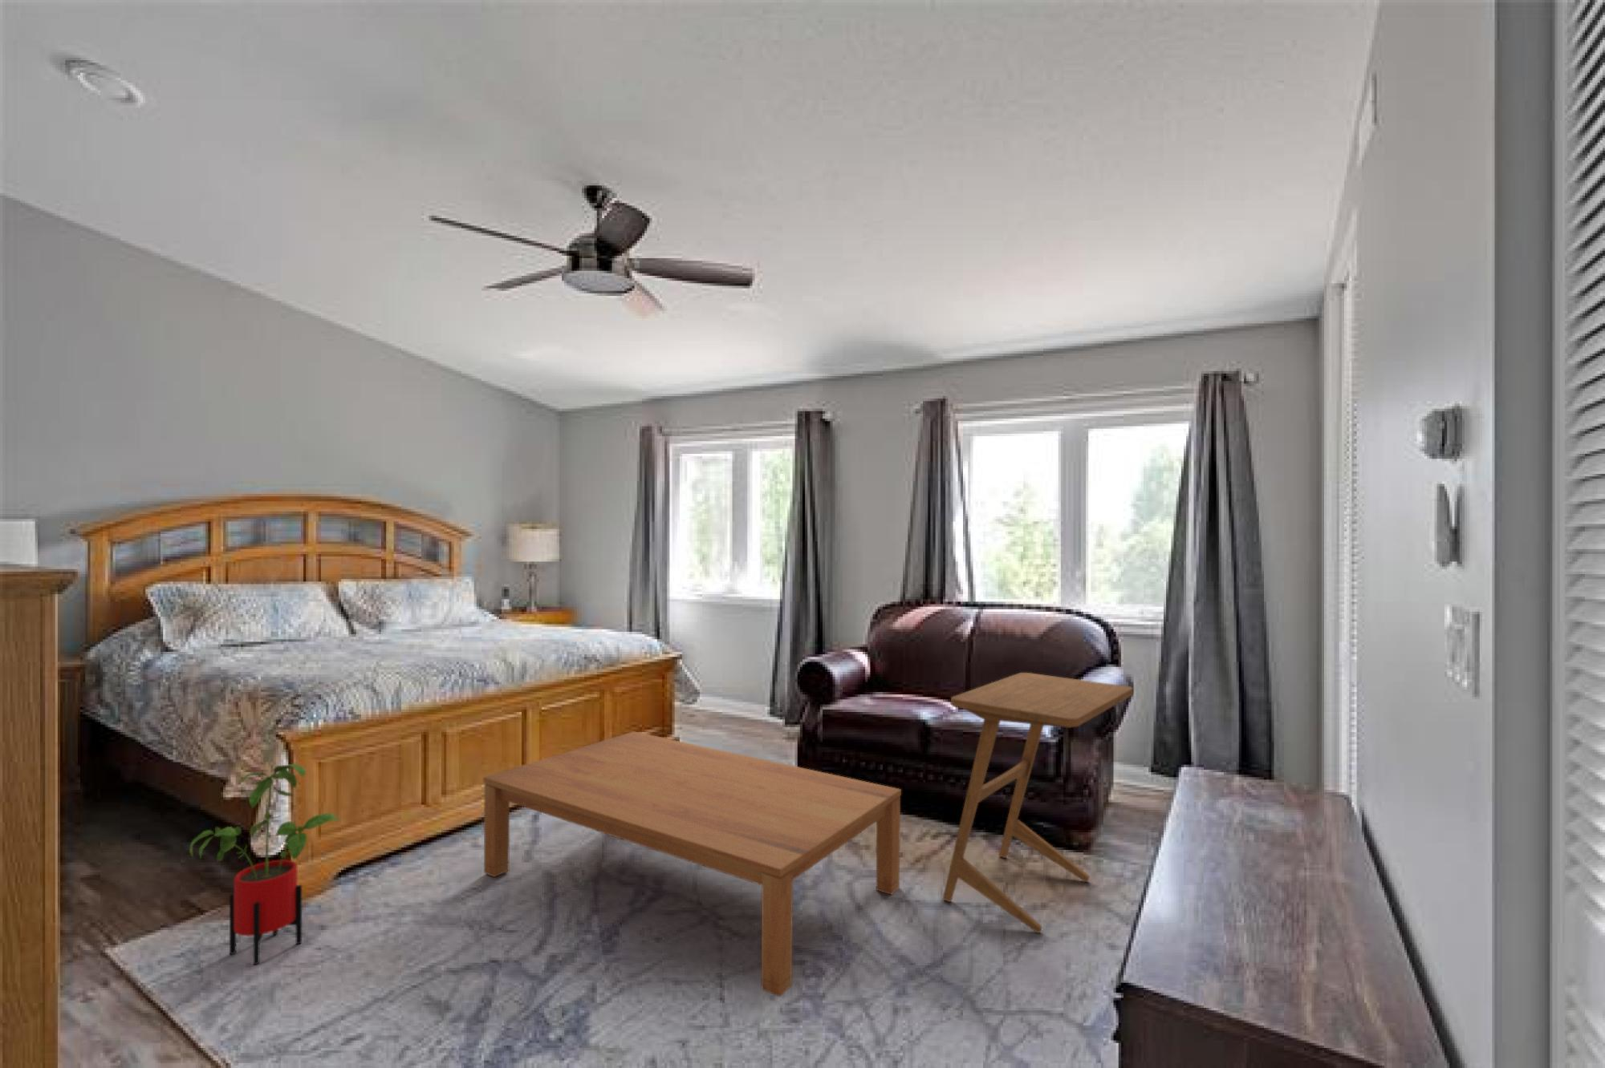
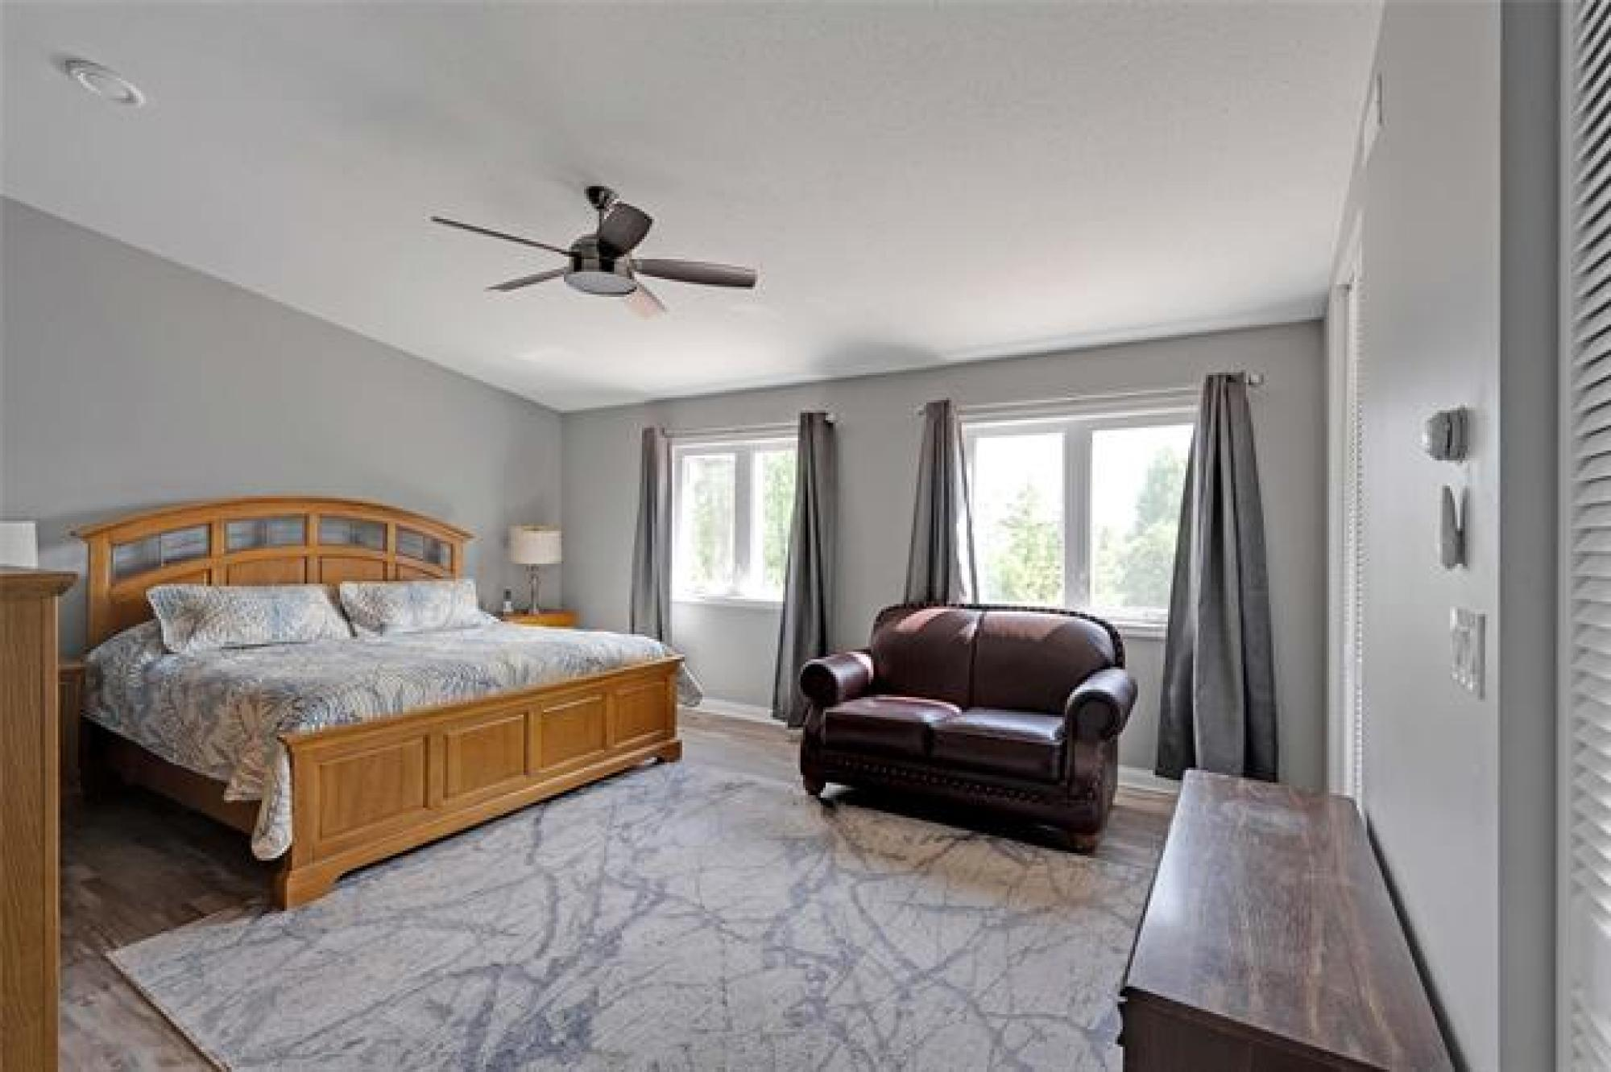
- coffee table [482,731,901,998]
- house plant [188,763,342,965]
- side table [942,672,1134,935]
